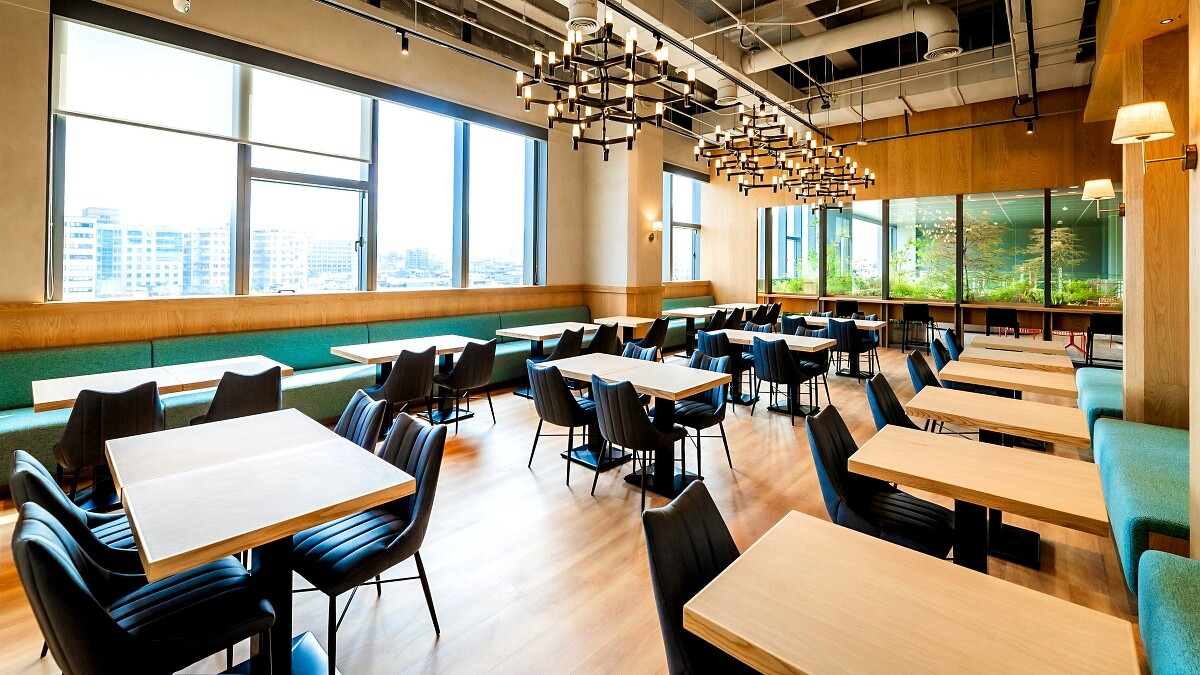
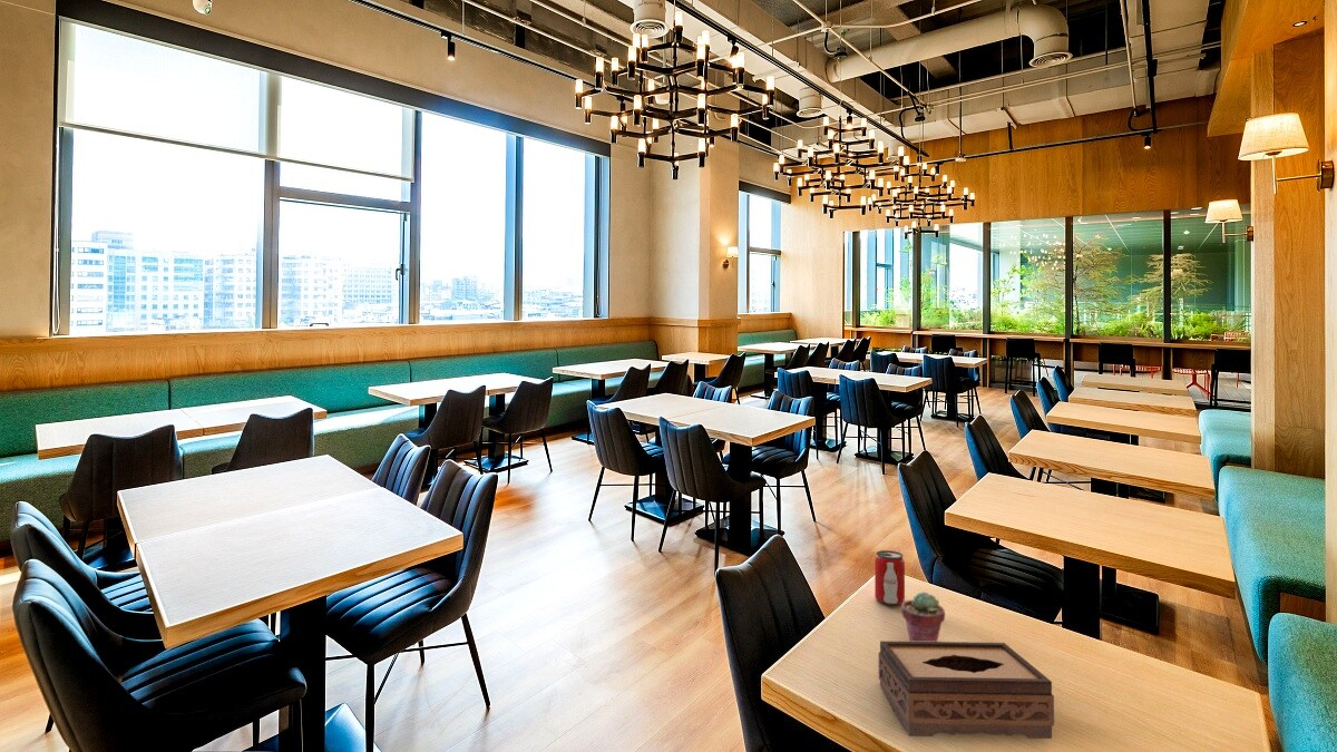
+ tissue box [878,639,1055,740]
+ potted succulent [900,590,946,642]
+ beverage can [874,549,906,606]
